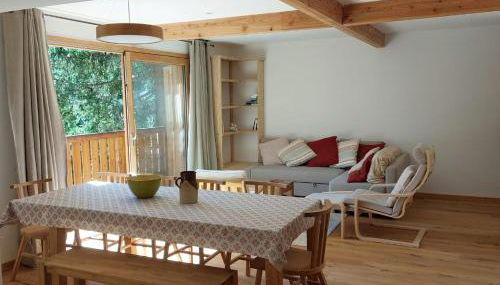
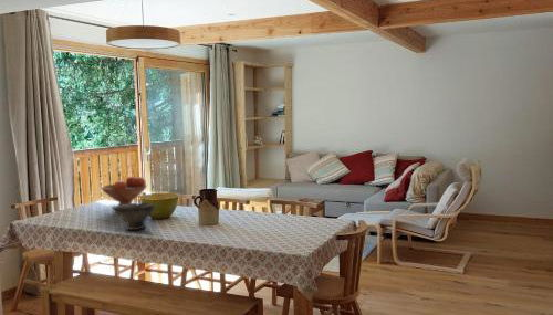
+ fruit bowl [101,175,148,206]
+ bowl [111,201,156,231]
